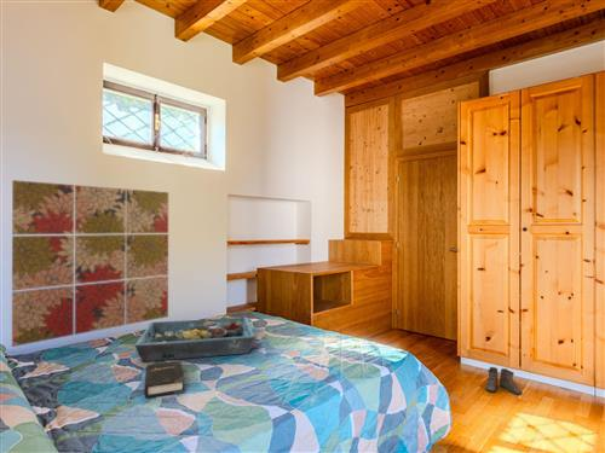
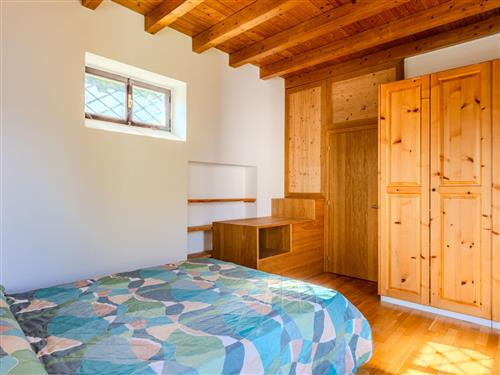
- boots [480,366,523,396]
- serving tray [134,316,257,362]
- wall art [11,179,169,348]
- hardback book [143,360,185,399]
